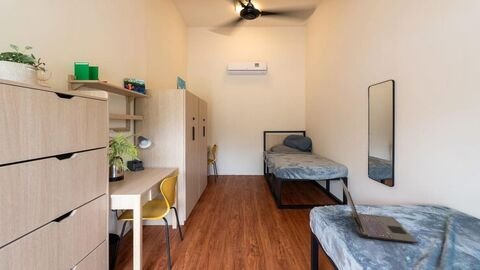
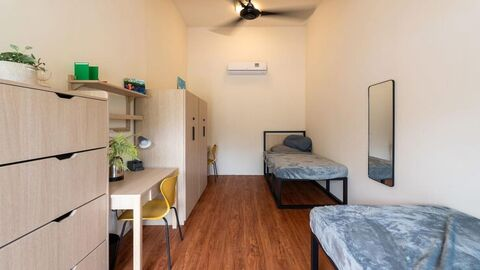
- laptop [339,178,419,244]
